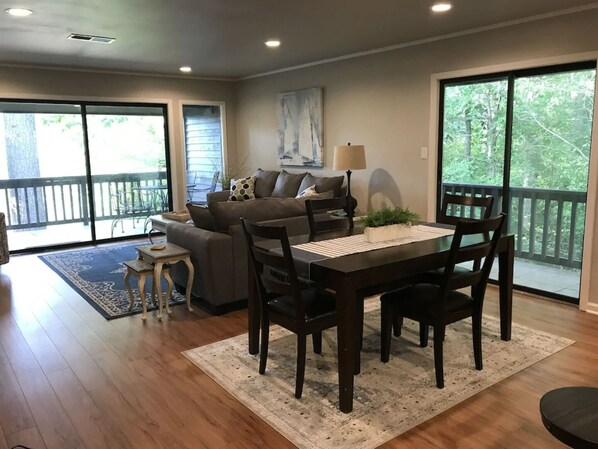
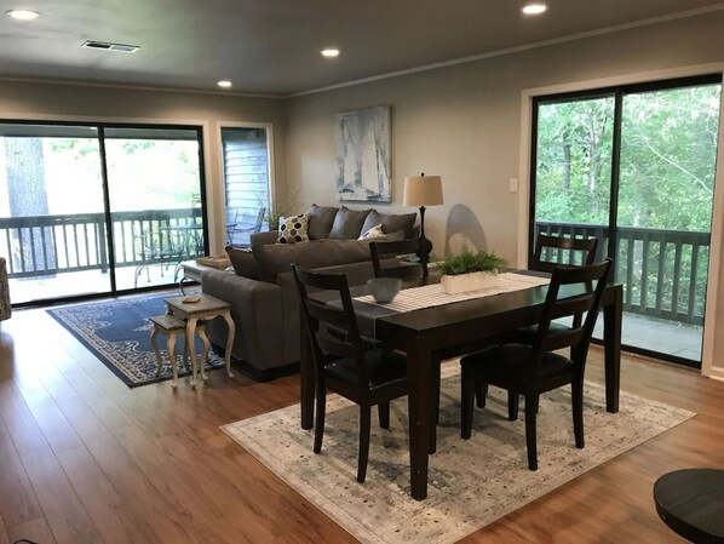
+ bowl [366,276,403,303]
